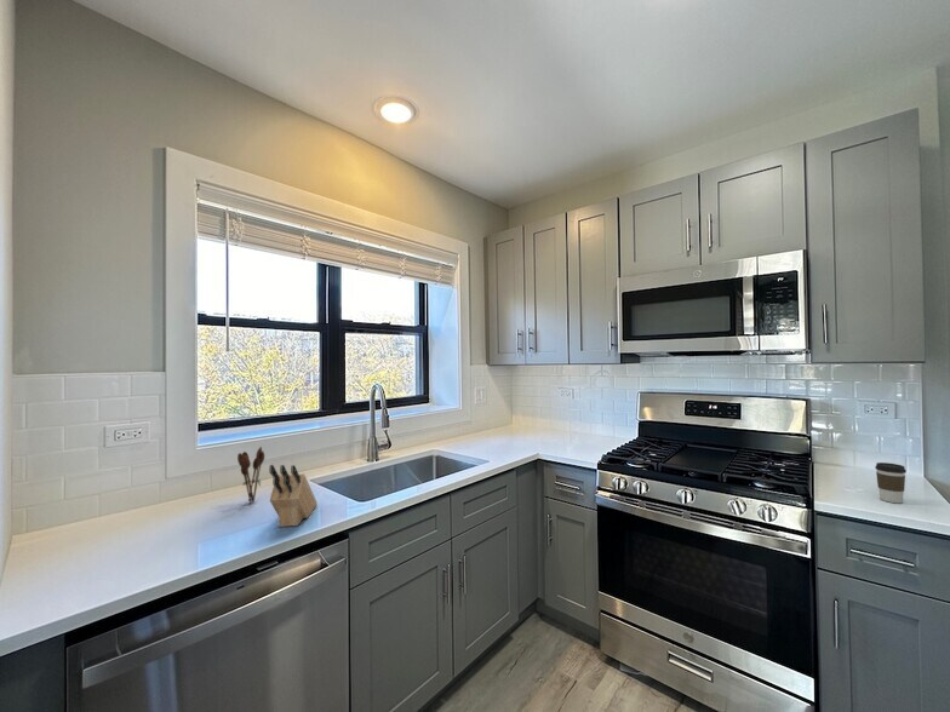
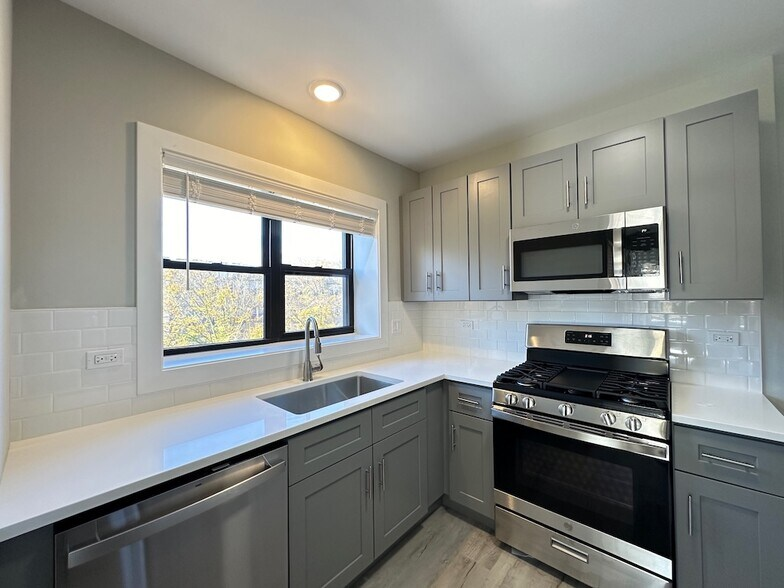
- coffee cup [874,461,908,504]
- utensil holder [236,446,265,504]
- knife block [268,464,319,528]
